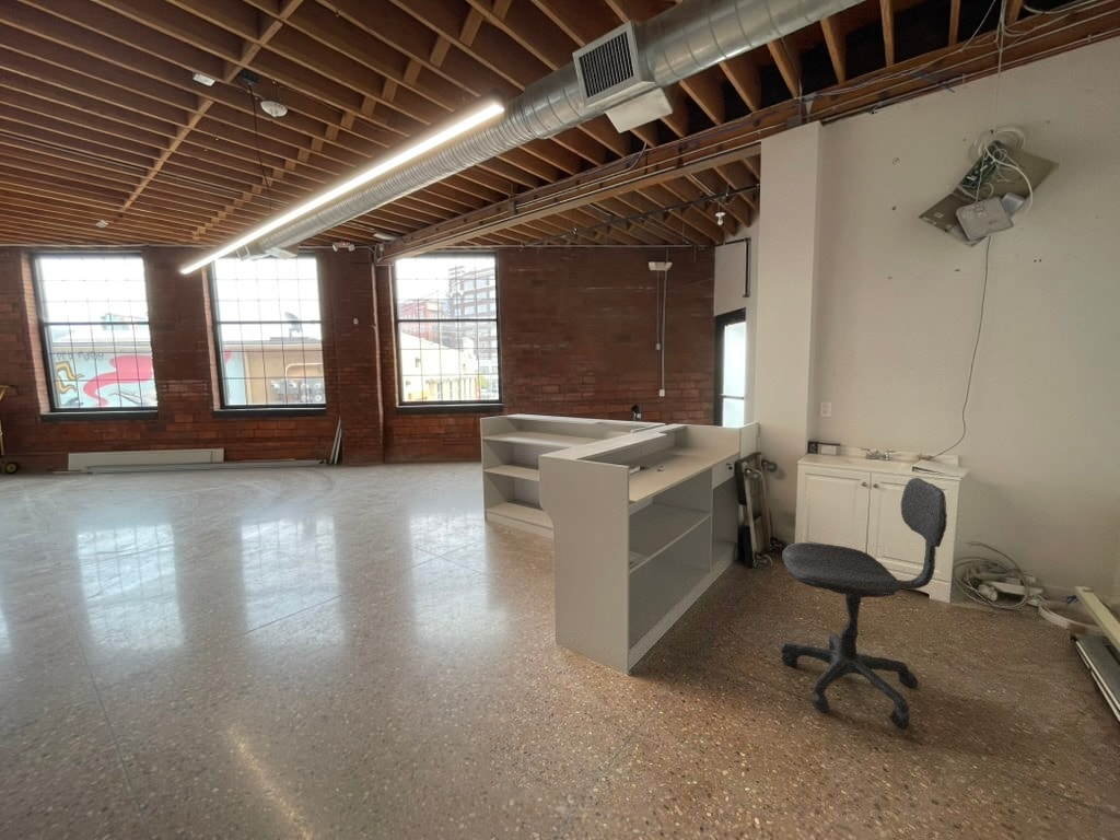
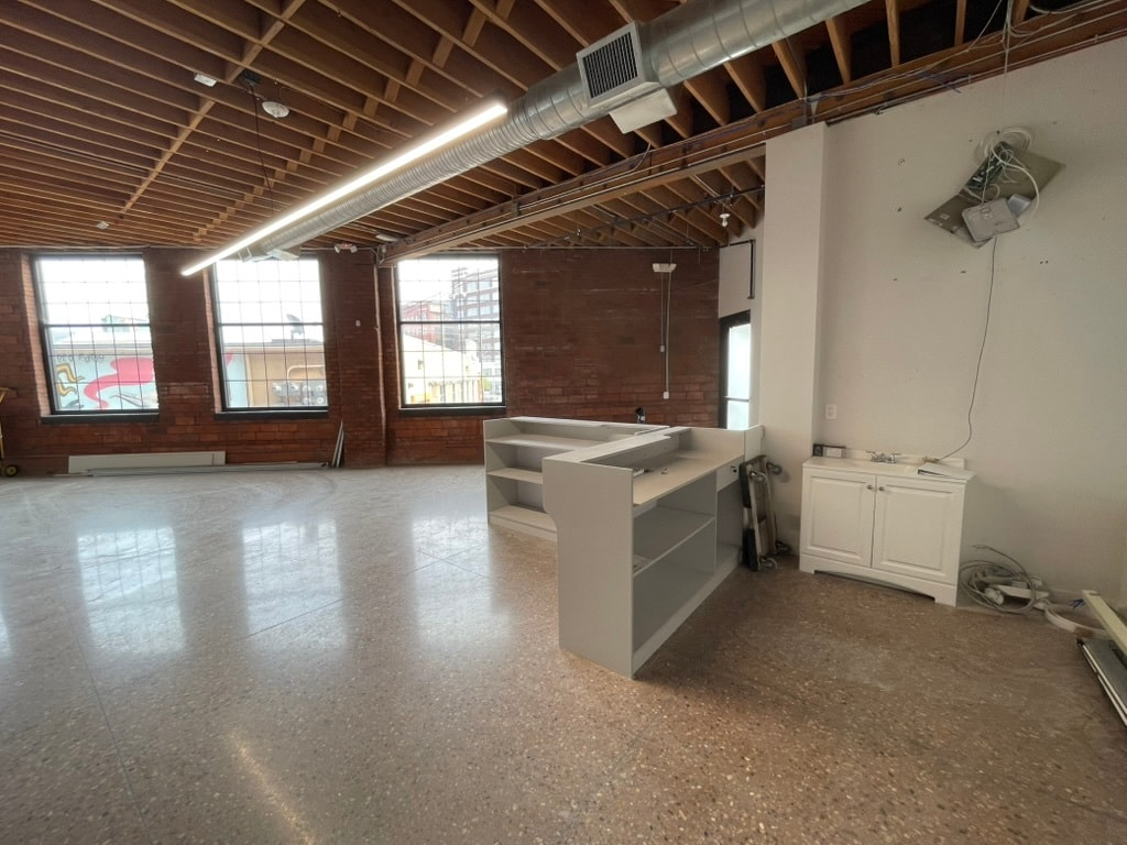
- office chair [779,477,948,730]
